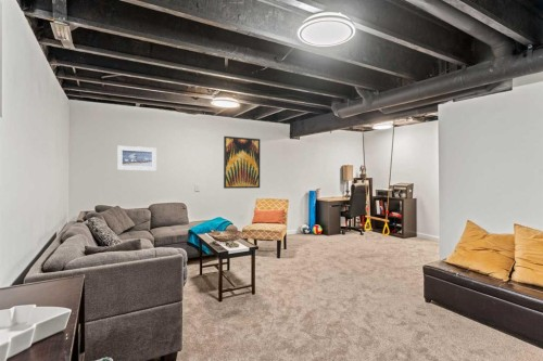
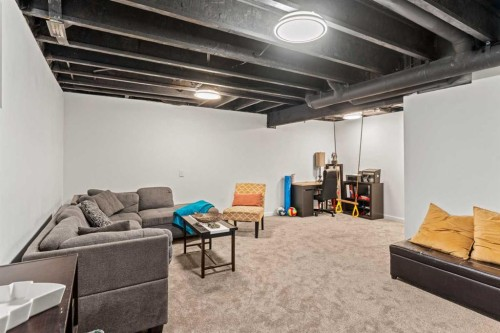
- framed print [116,145,157,171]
- wall art [223,136,261,190]
